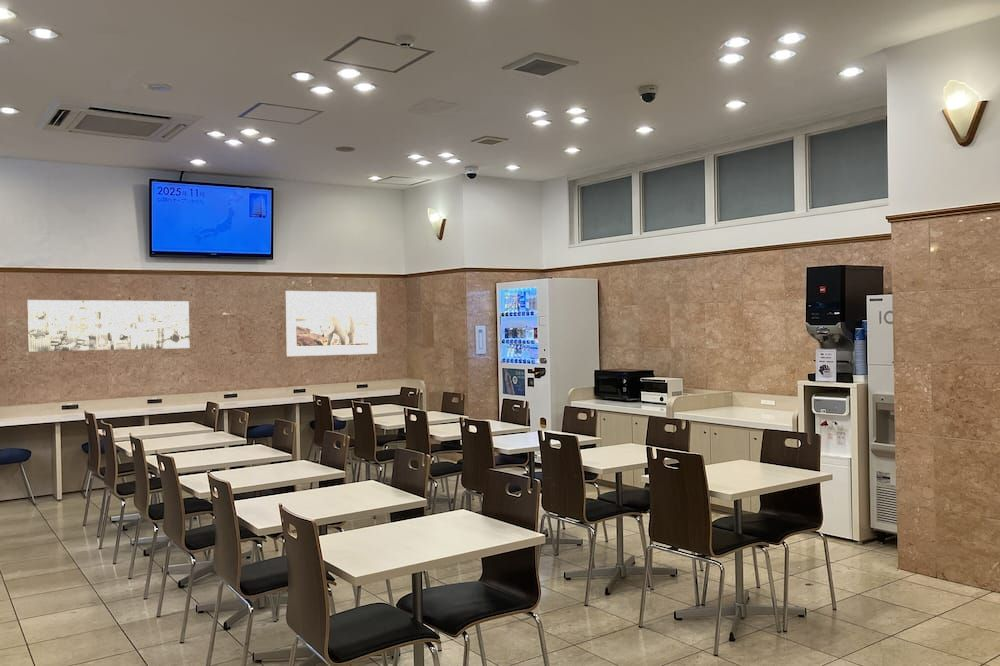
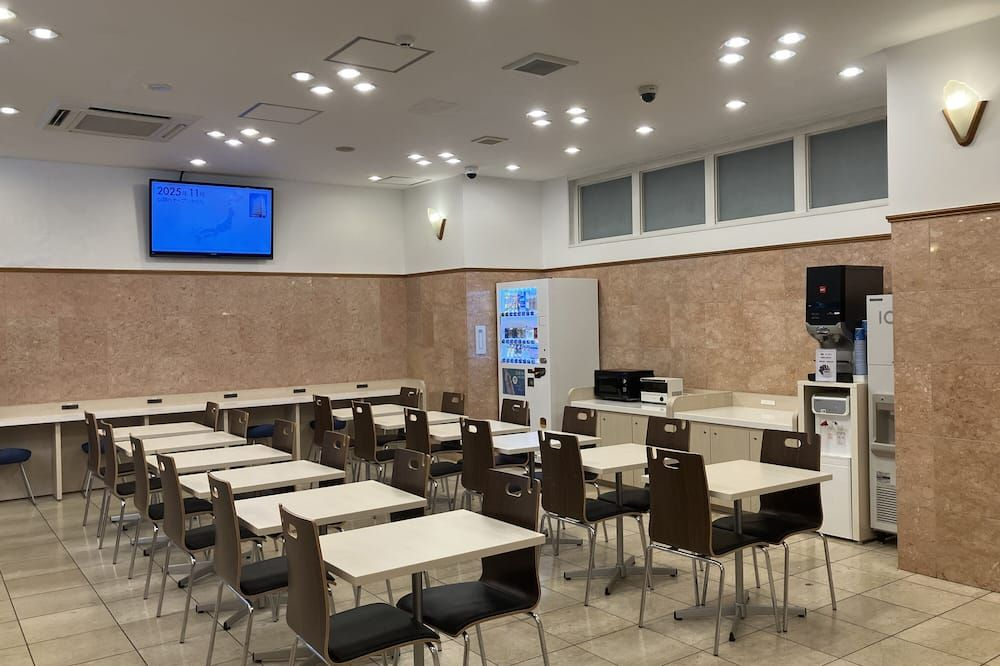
- wall art [26,299,190,353]
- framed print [285,290,378,357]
